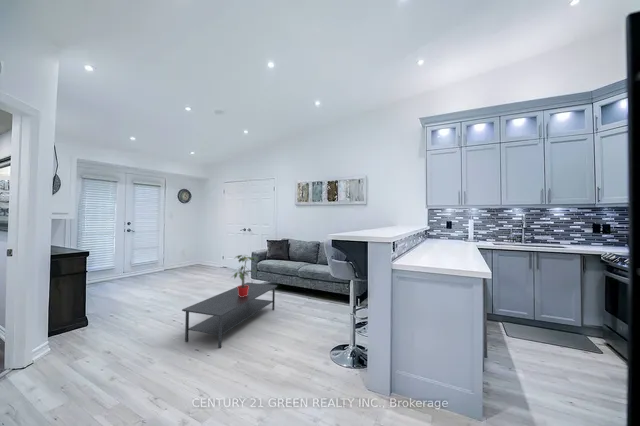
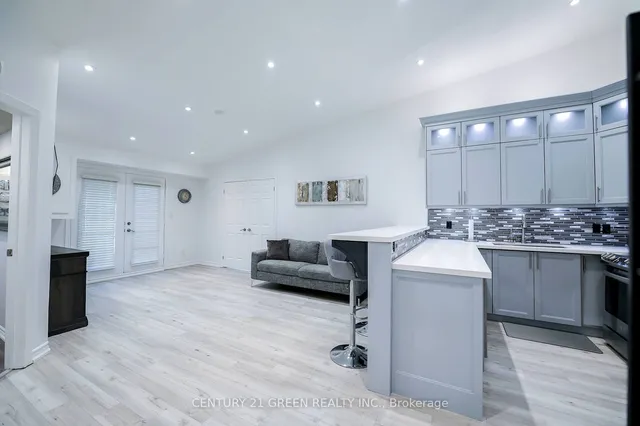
- coffee table [181,282,278,349]
- potted plant [230,254,260,297]
